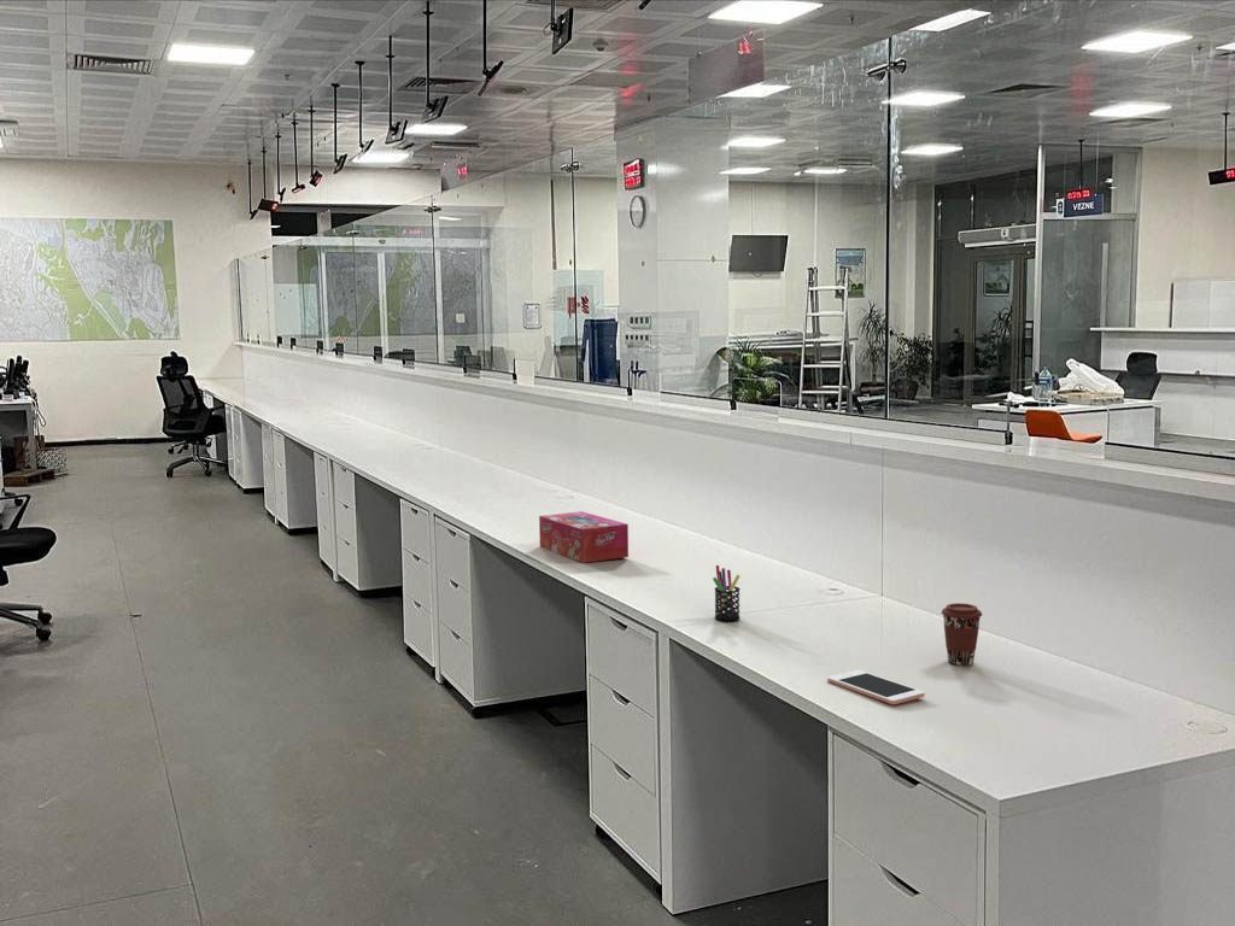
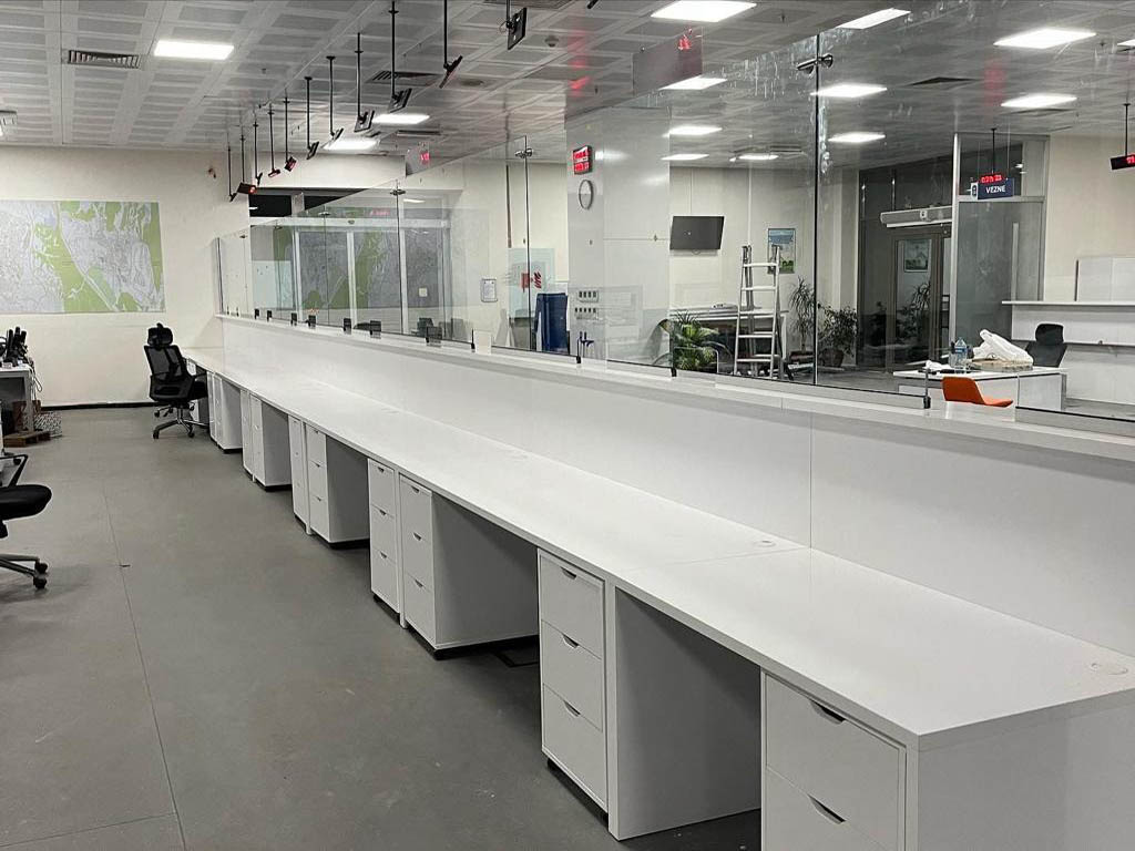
- pen holder [712,564,741,622]
- cell phone [826,669,926,705]
- tissue box [538,510,630,564]
- coffee cup [941,602,983,667]
